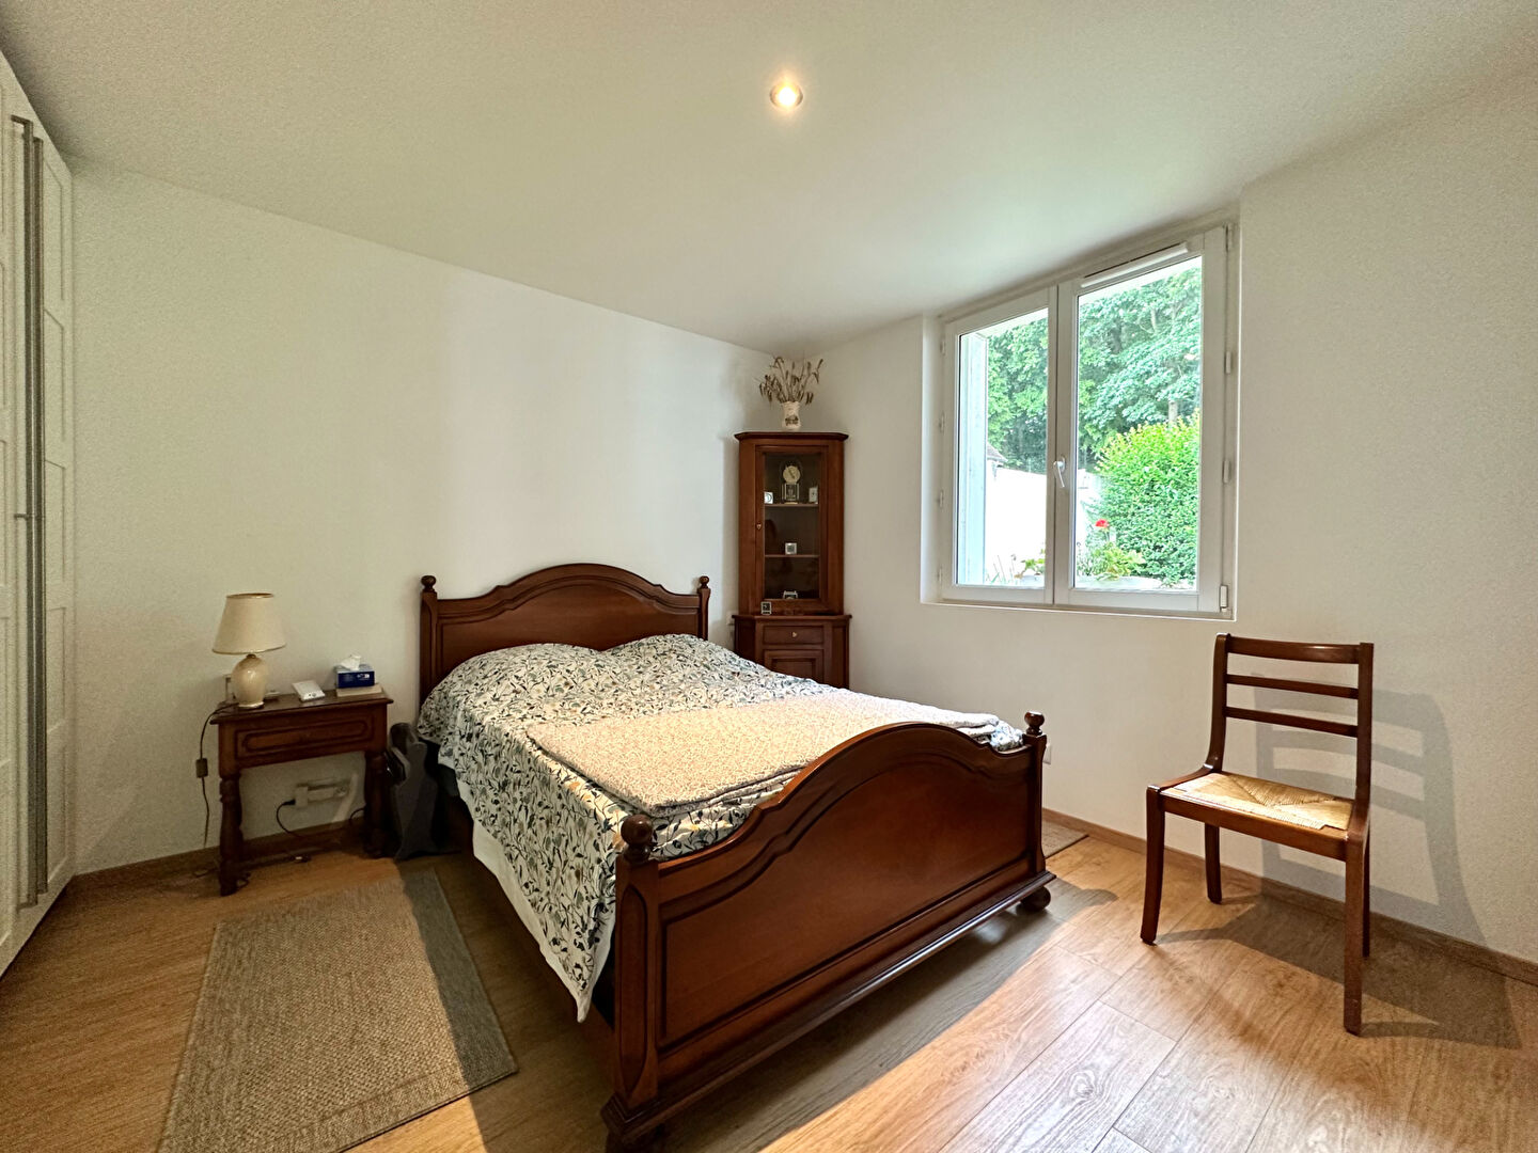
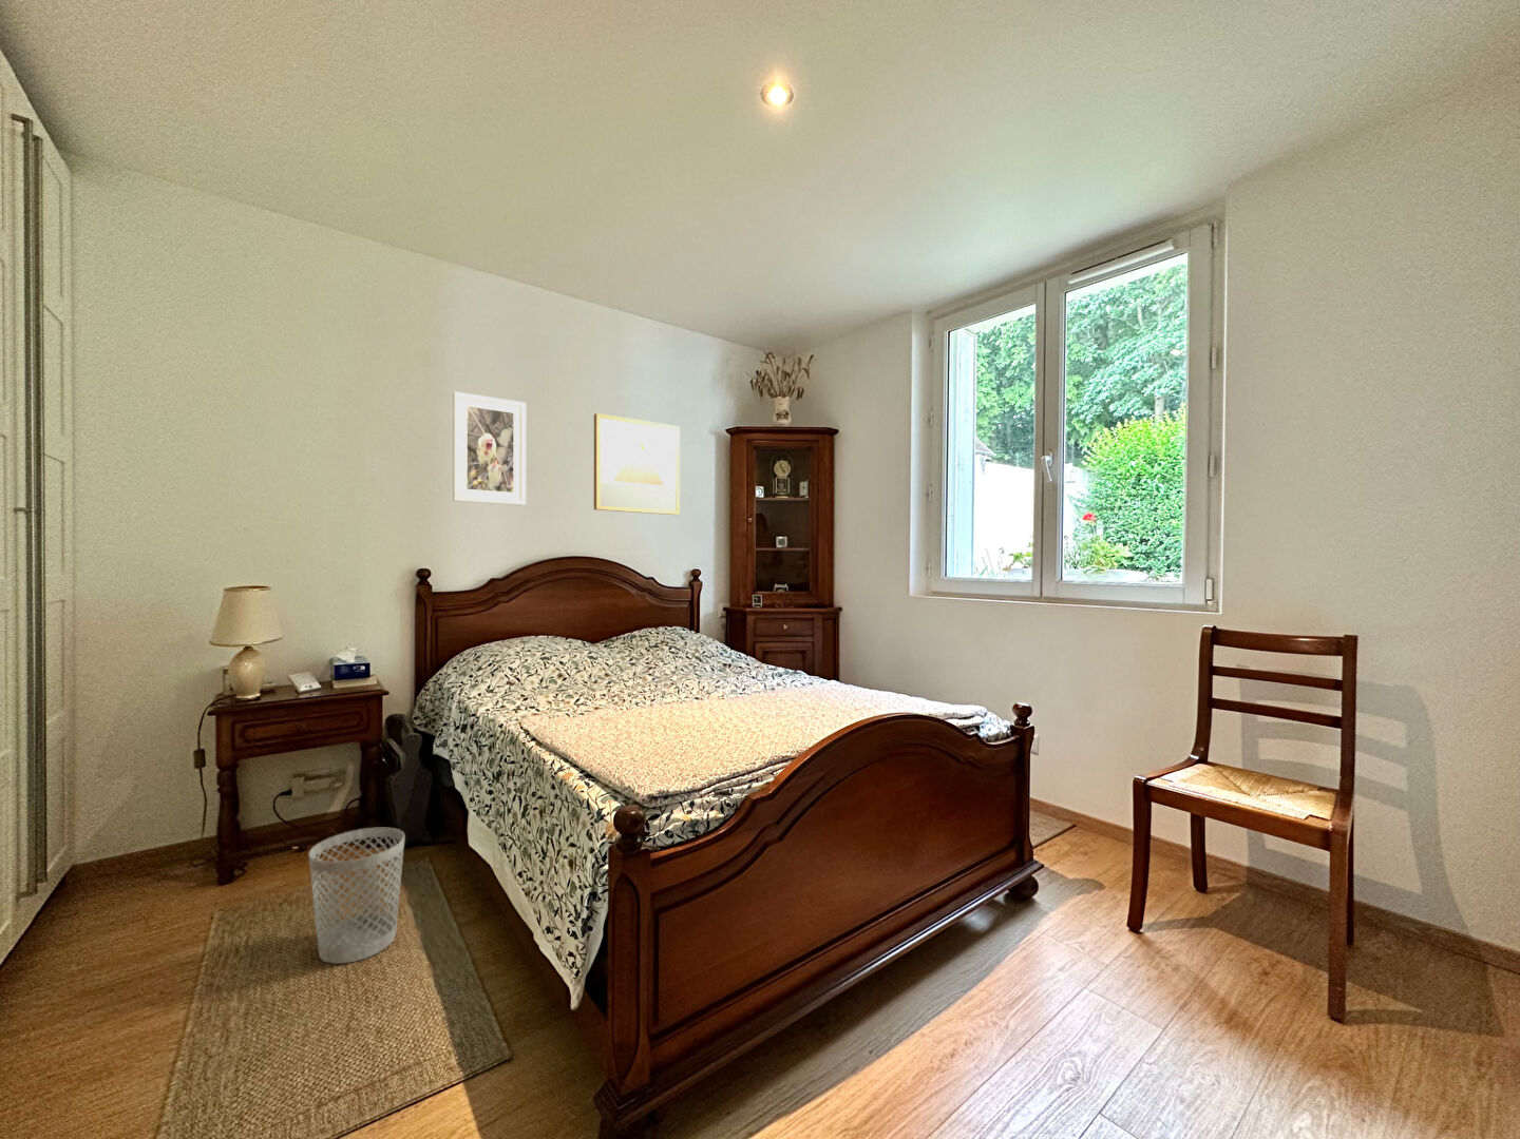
+ wastebasket [309,827,407,966]
+ wall art [594,413,681,516]
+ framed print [451,390,527,506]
